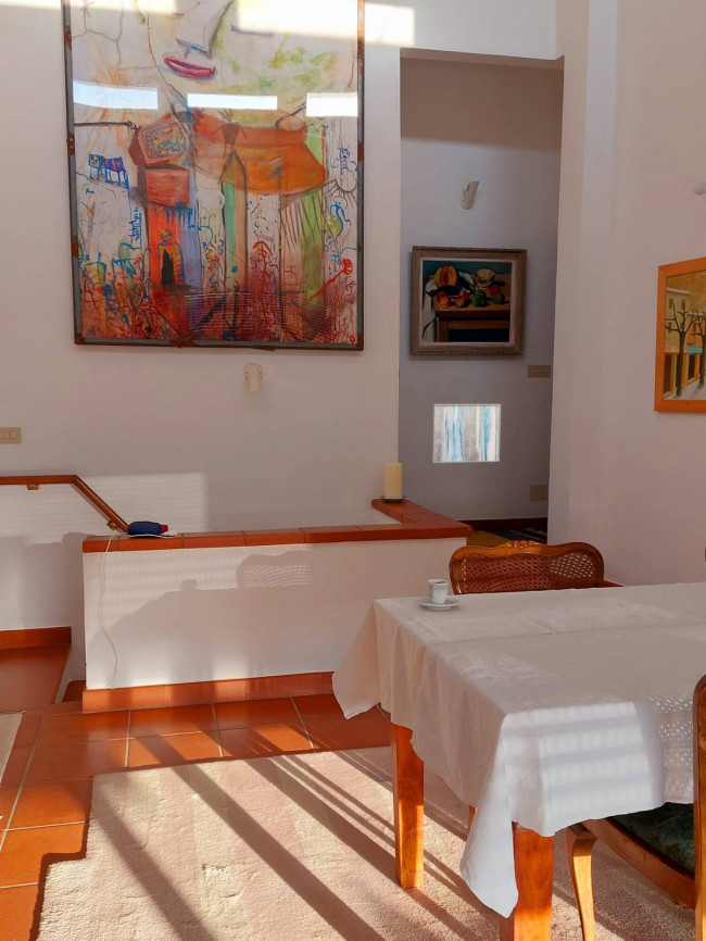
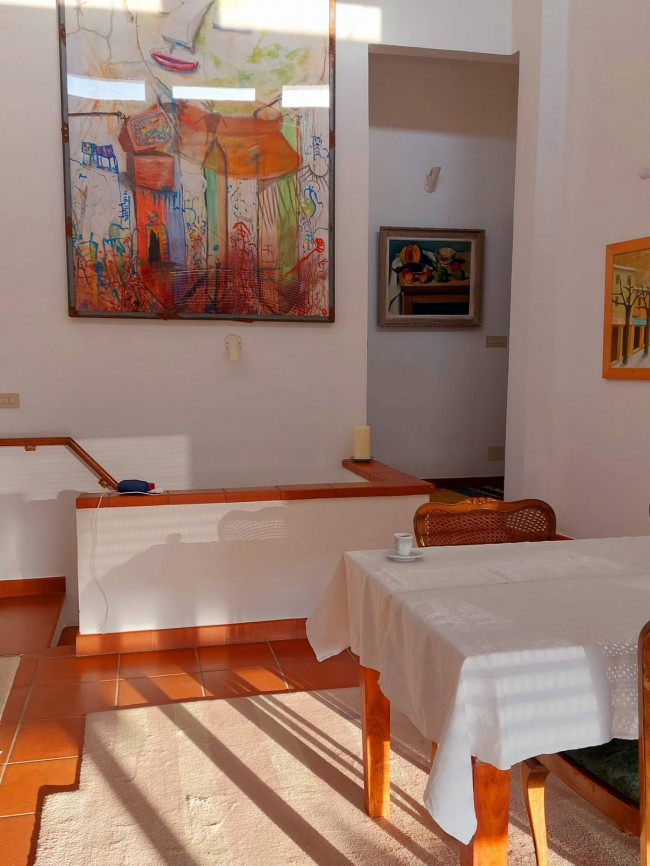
- wall art [430,403,502,464]
